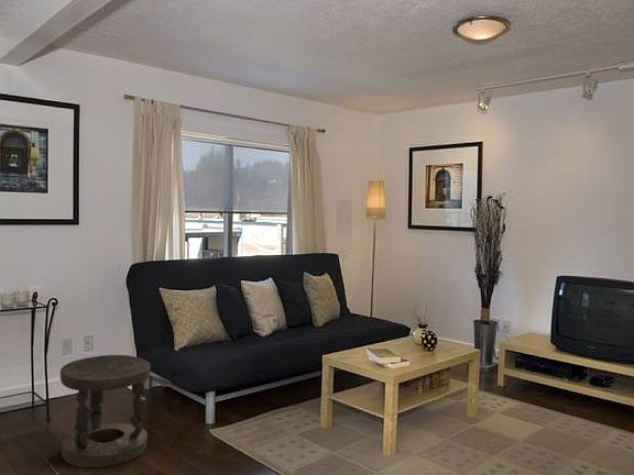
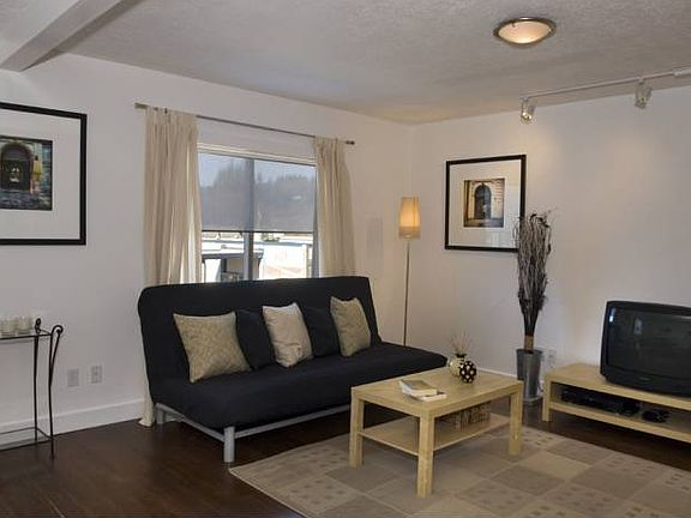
- stool [59,354,151,468]
